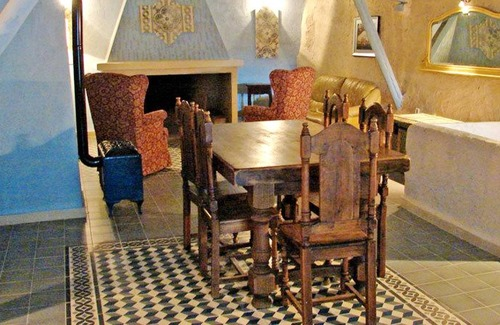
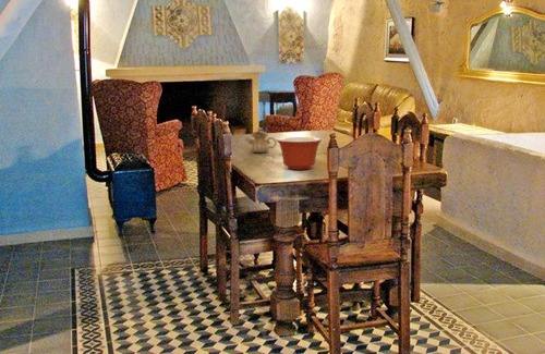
+ mixing bowl [276,136,323,171]
+ teapot [244,127,278,154]
